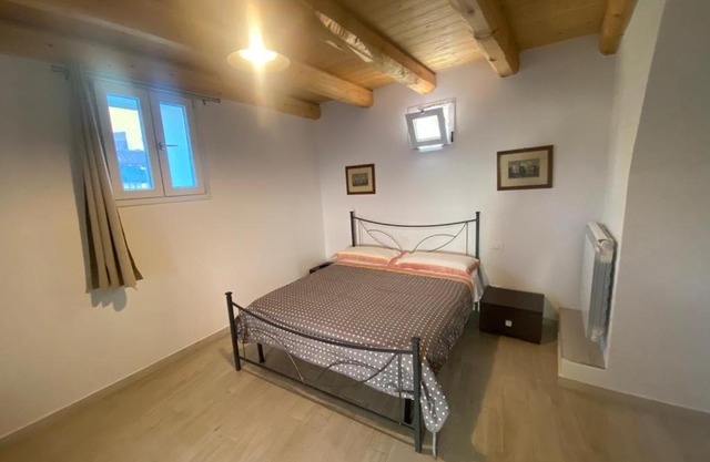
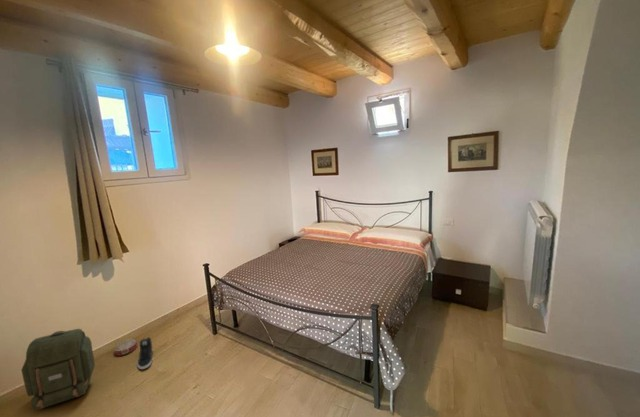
+ box [113,338,138,357]
+ backpack [20,328,96,411]
+ sneaker [136,336,154,370]
